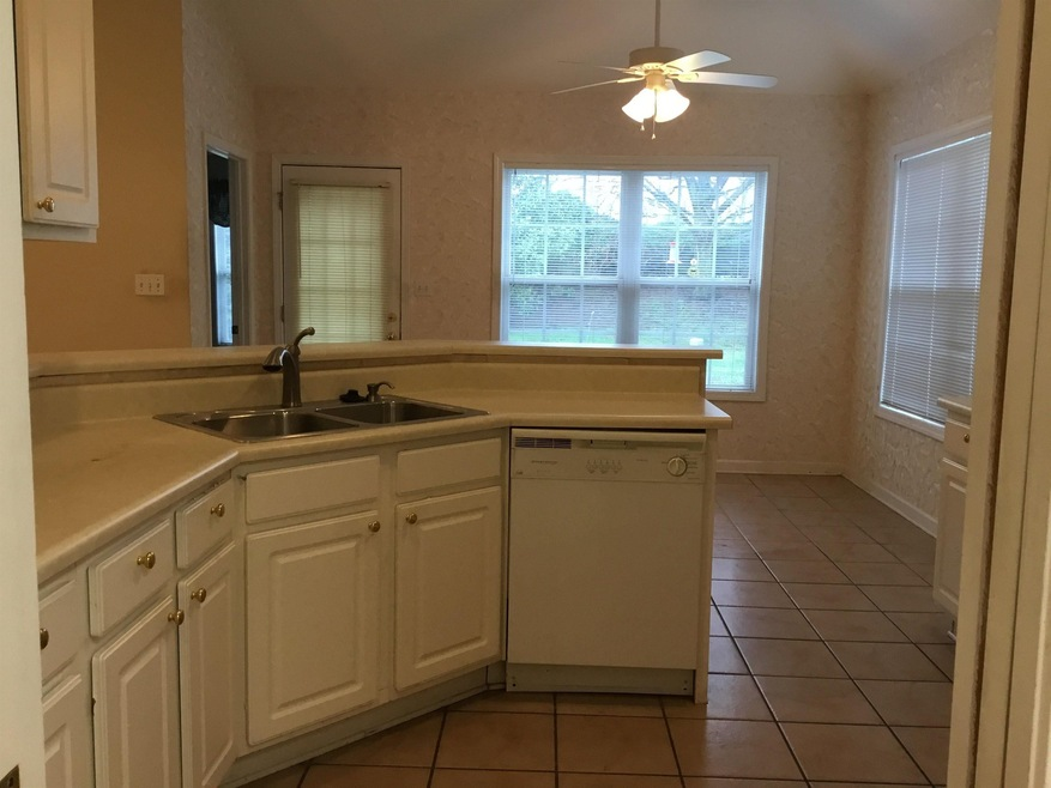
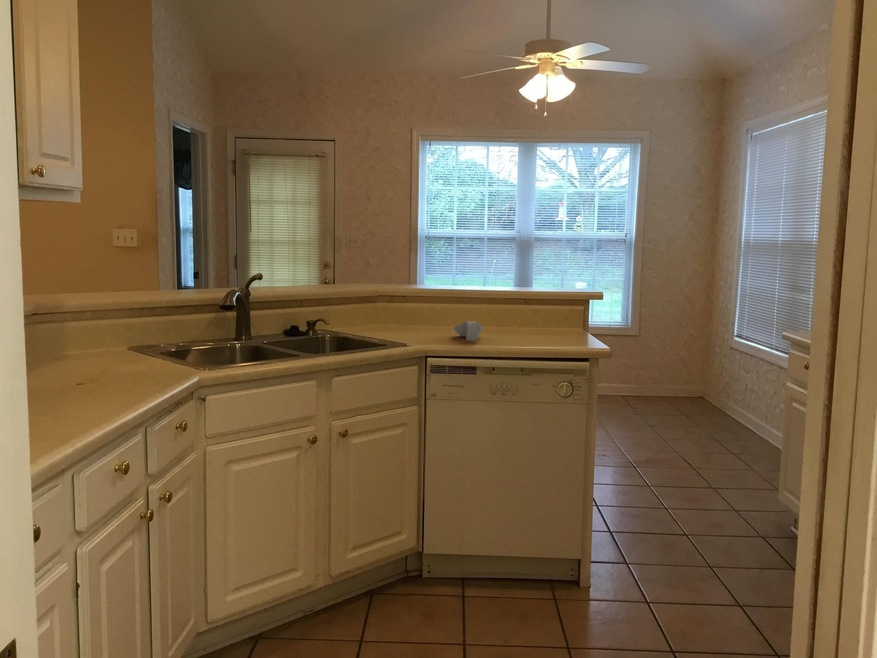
+ spoon rest [452,320,484,342]
